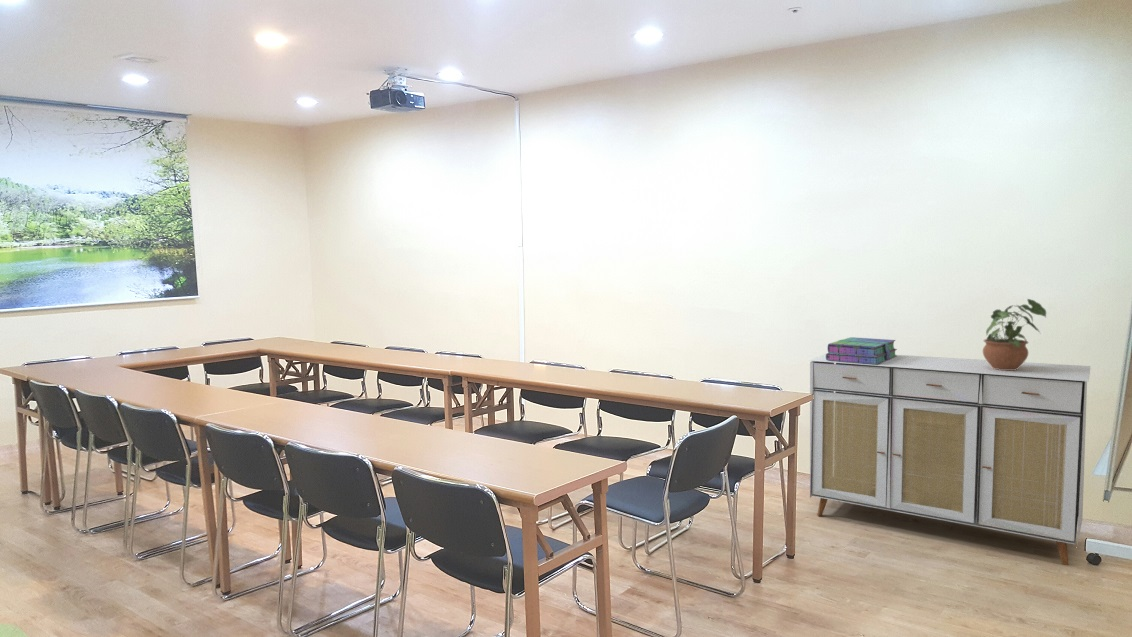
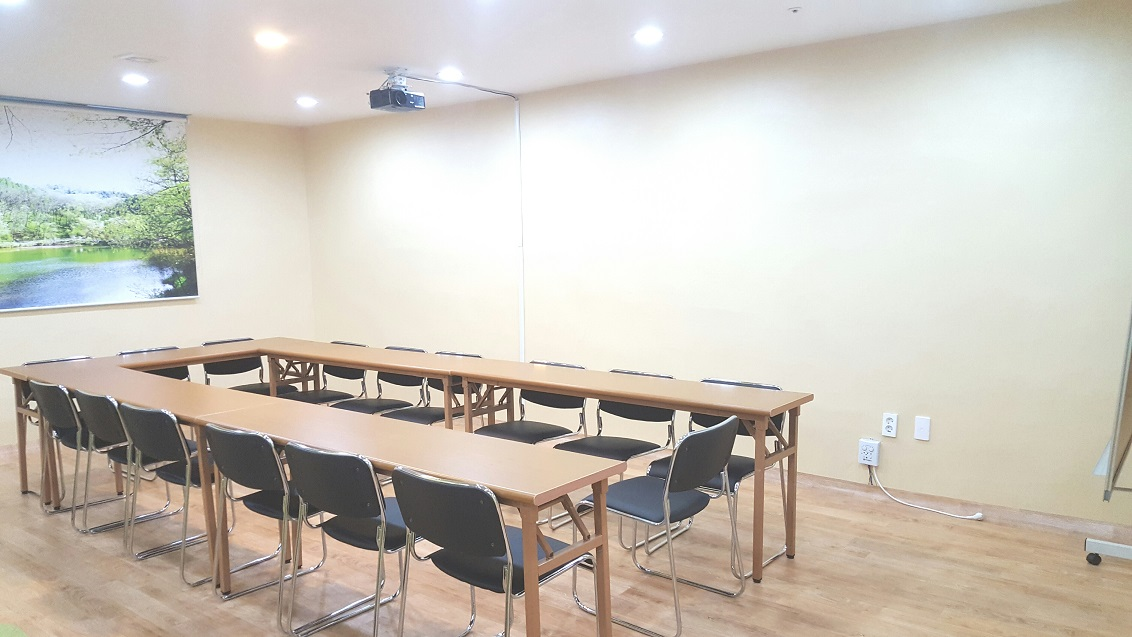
- stack of books [825,336,898,364]
- potted plant [982,298,1047,370]
- sideboard [808,352,1091,566]
